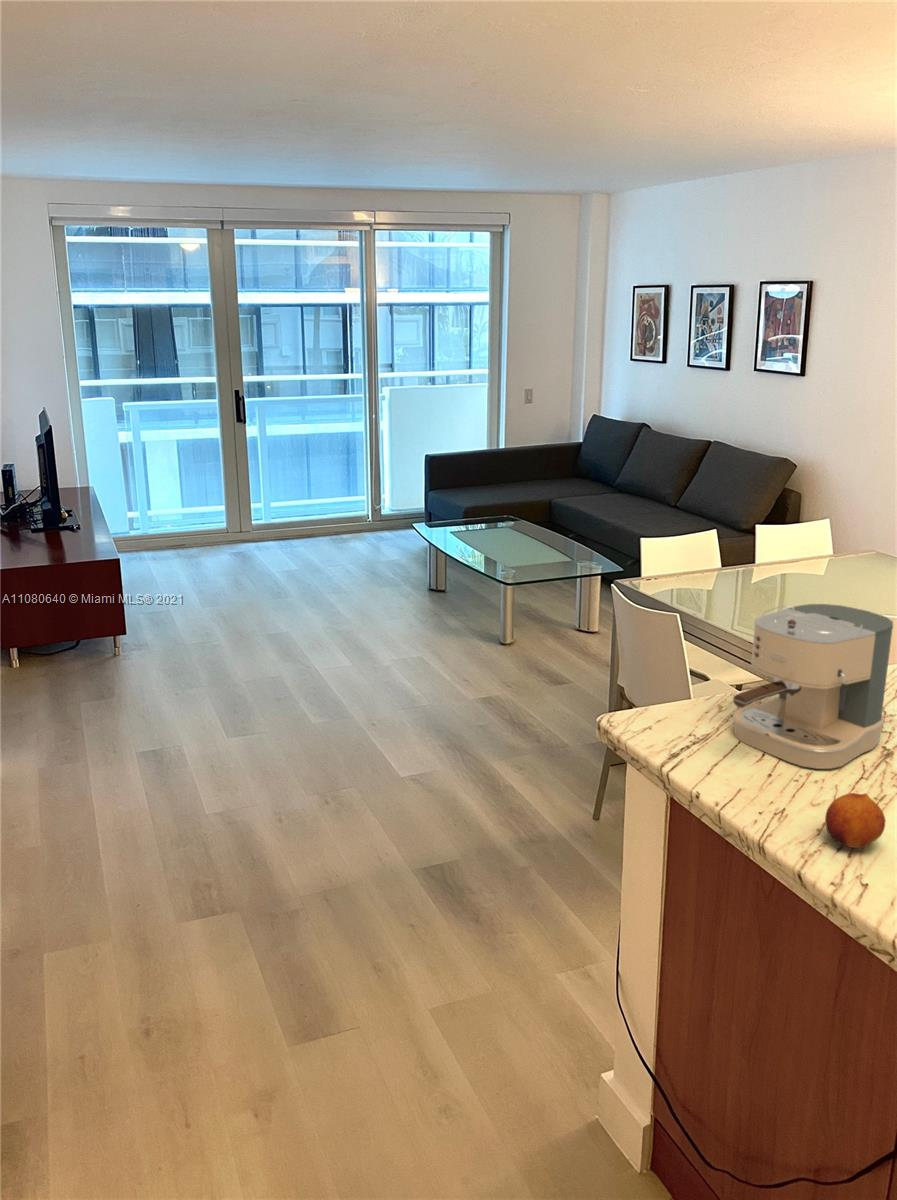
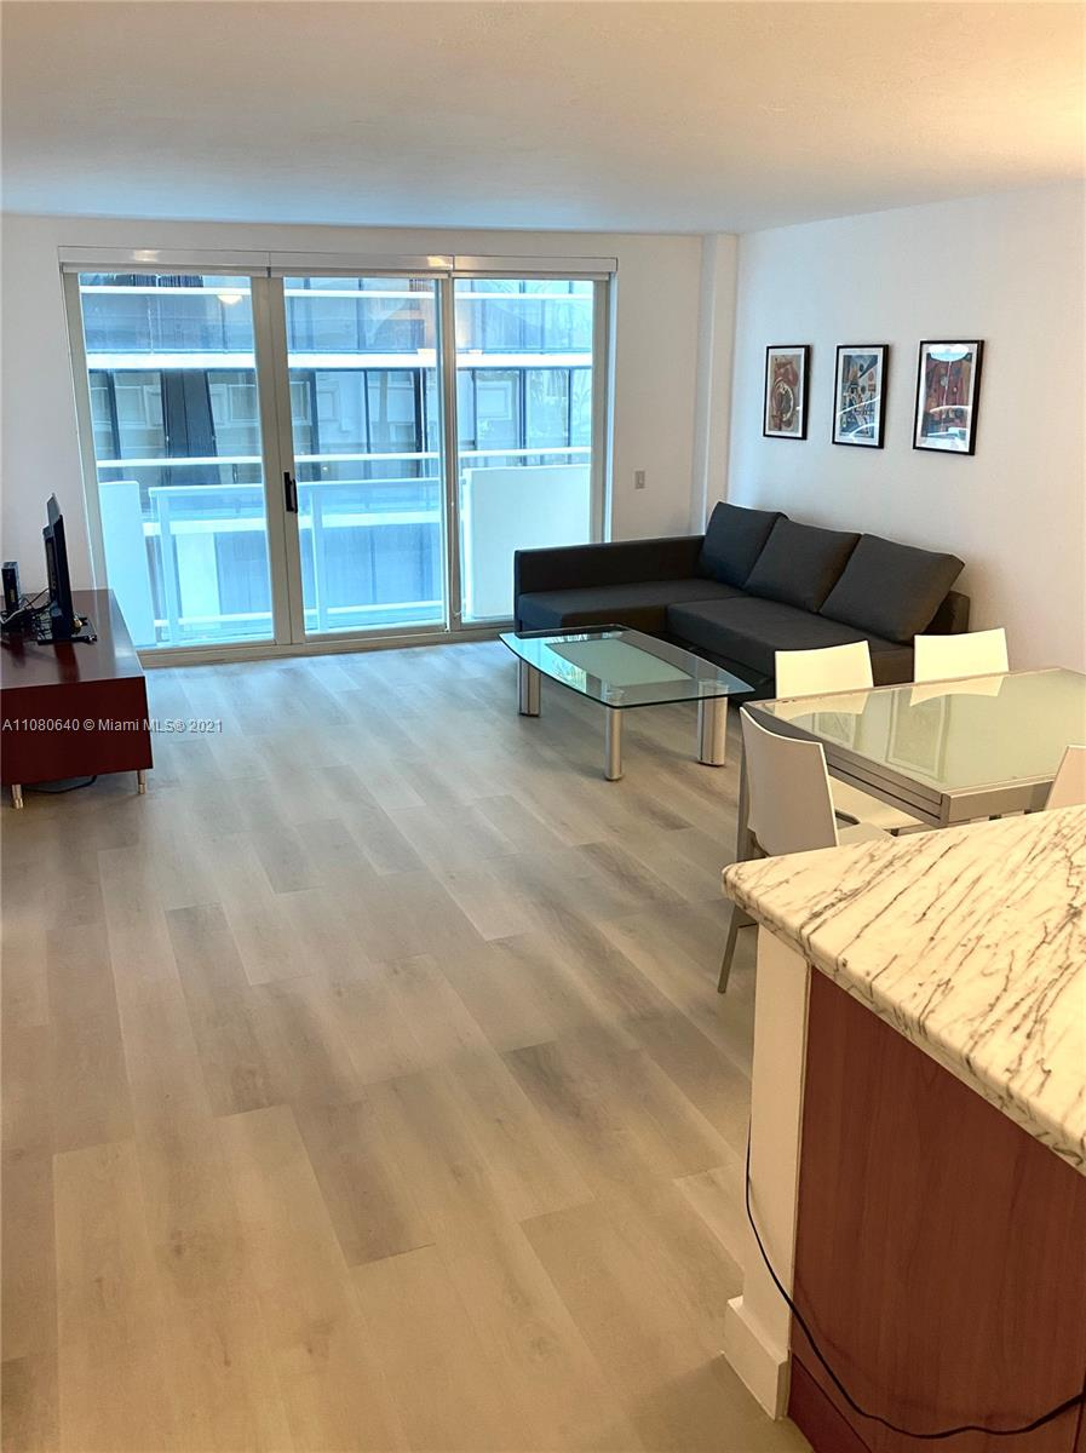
- fruit [824,792,886,849]
- coffee maker [732,603,894,770]
